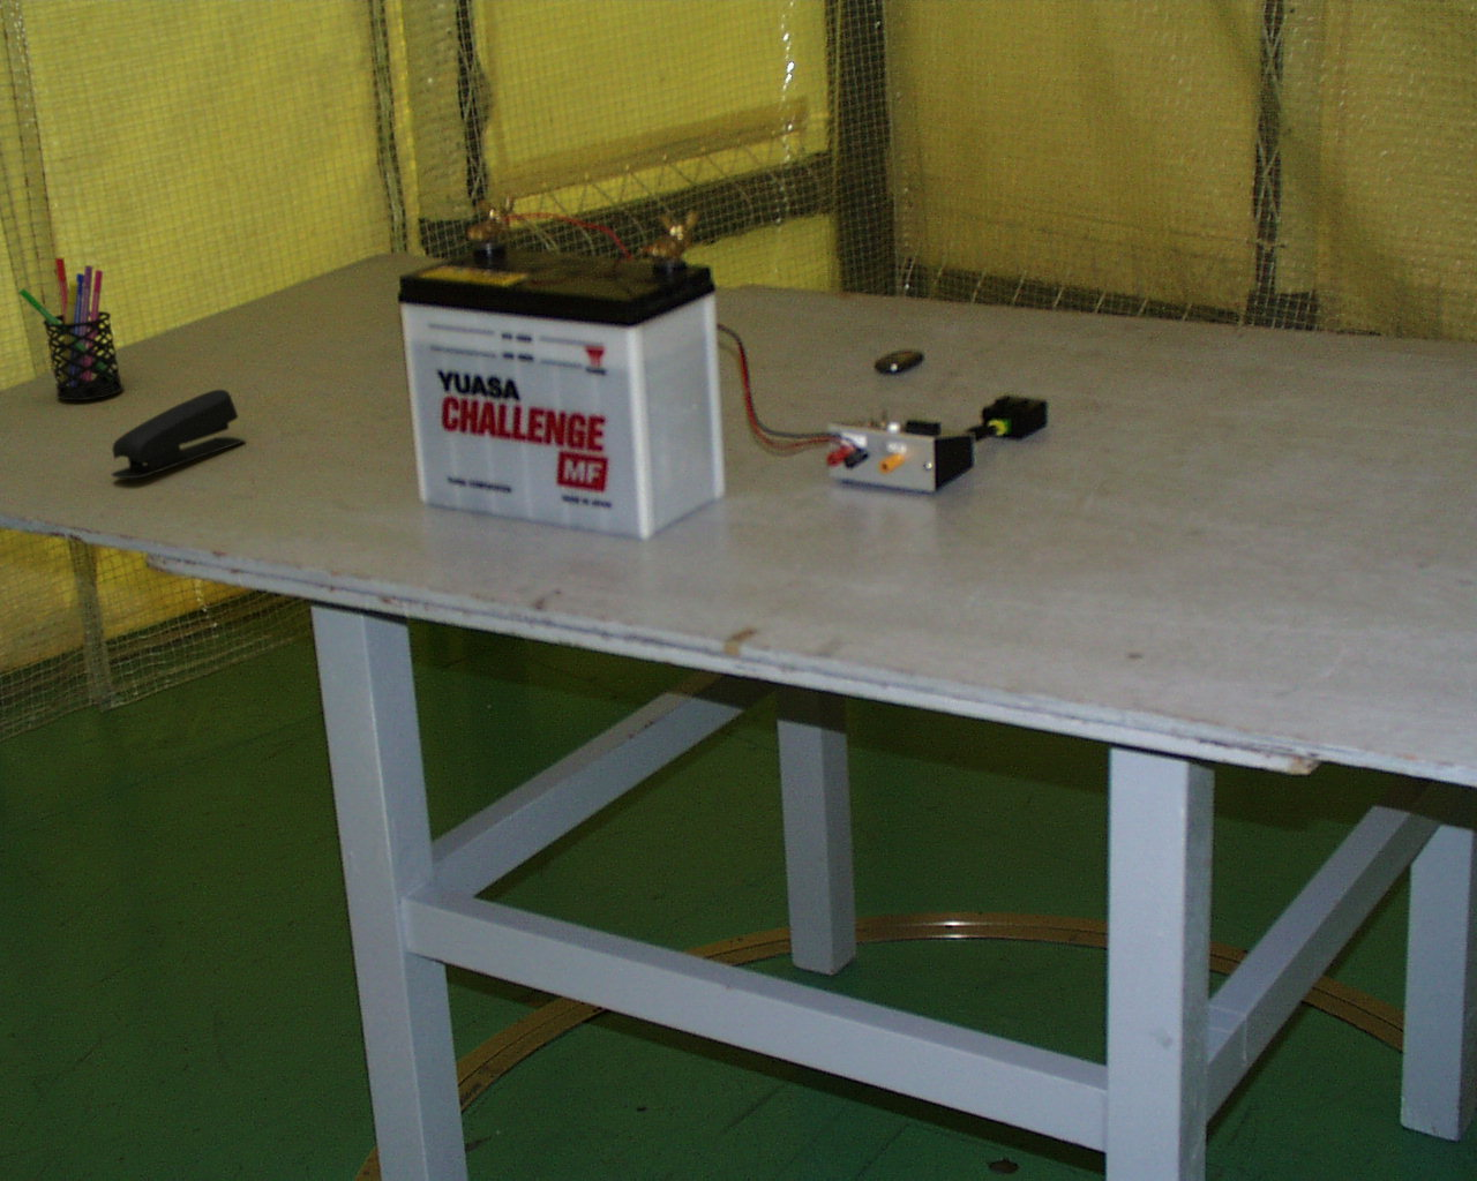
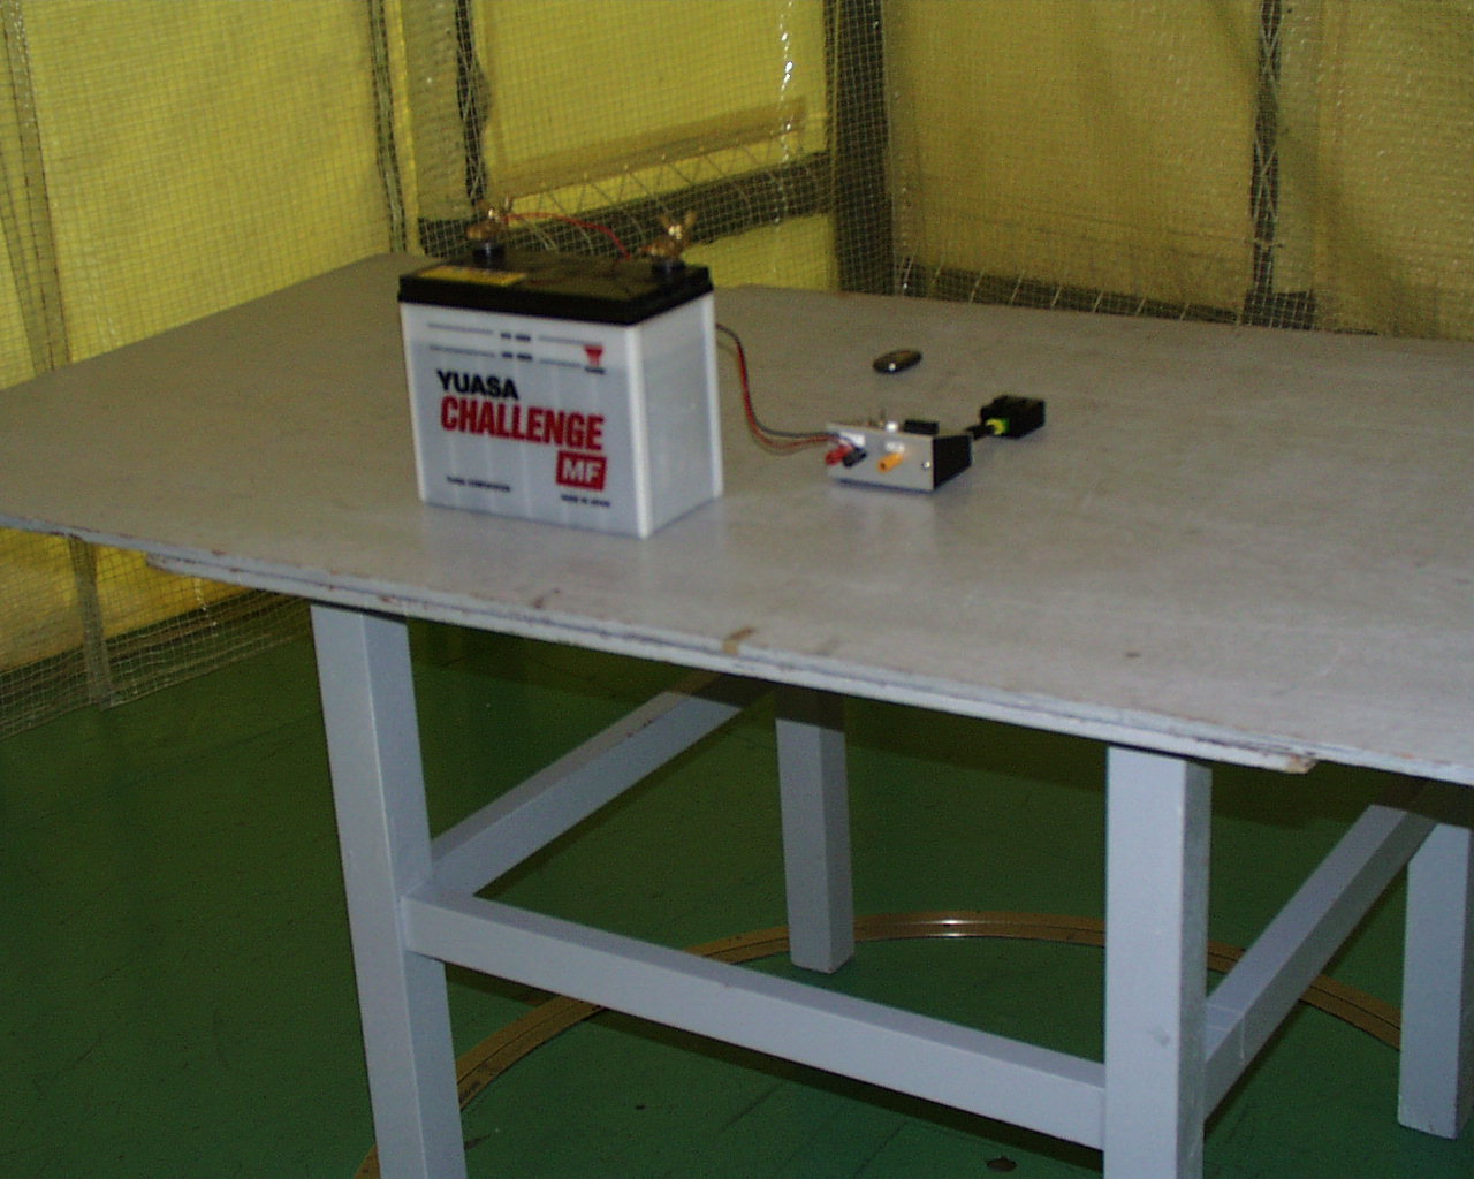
- pen holder [17,255,124,401]
- stapler [110,389,247,480]
